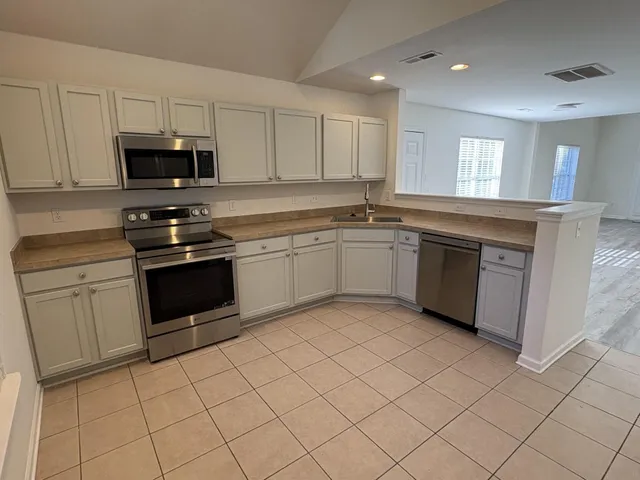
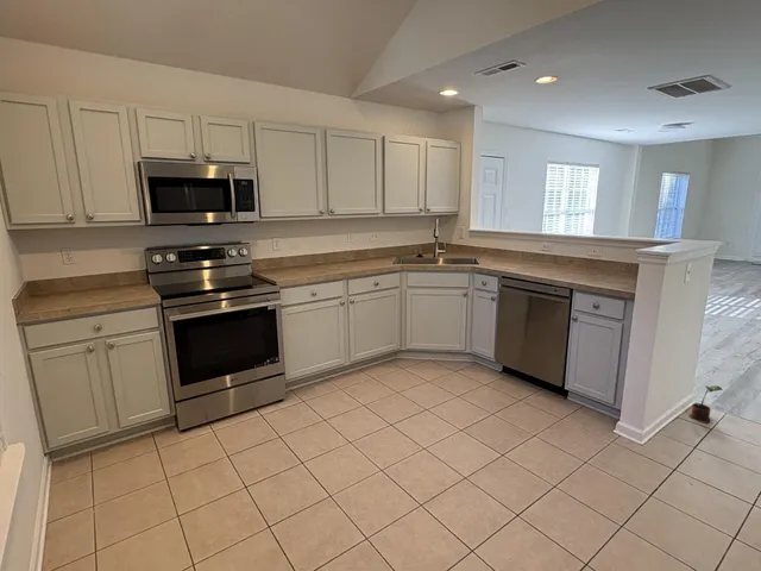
+ potted plant [688,384,724,425]
